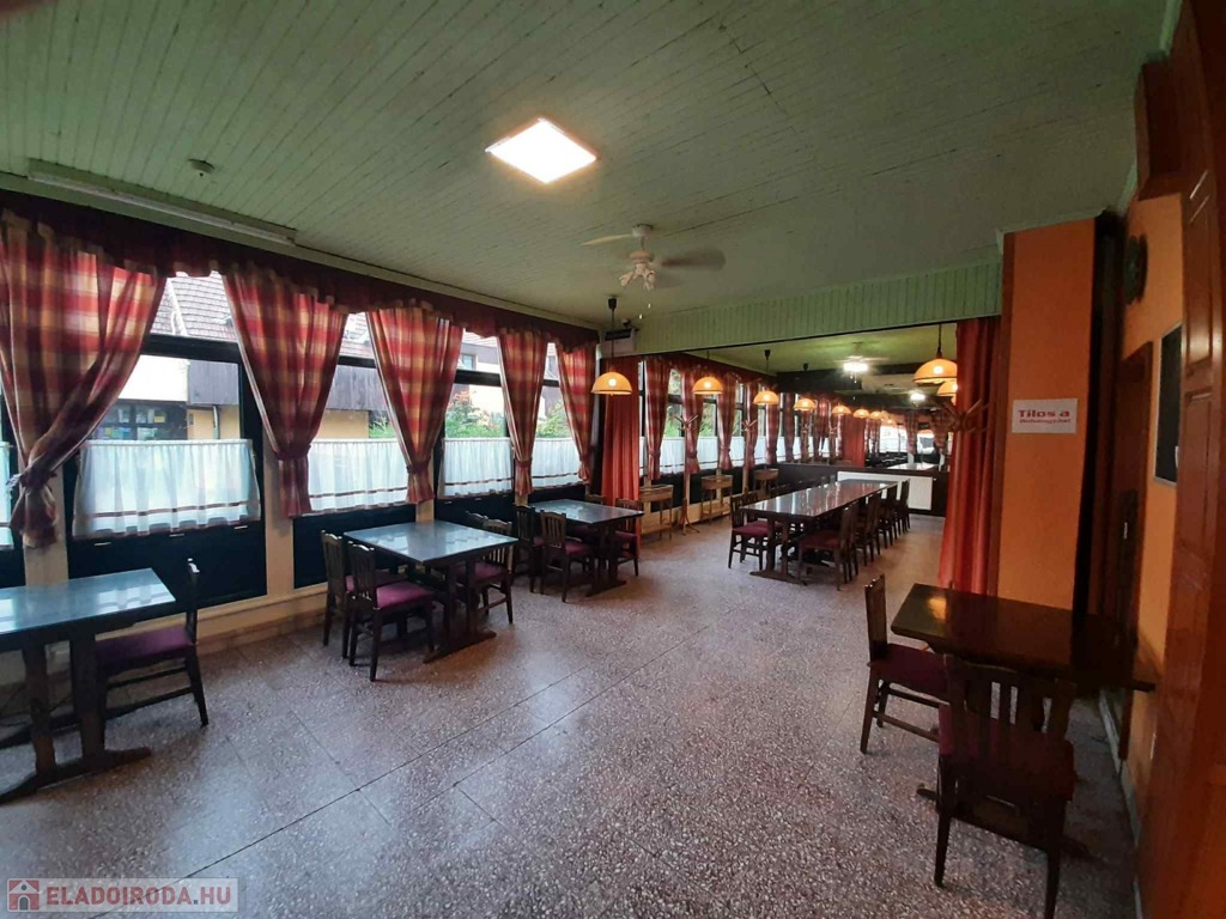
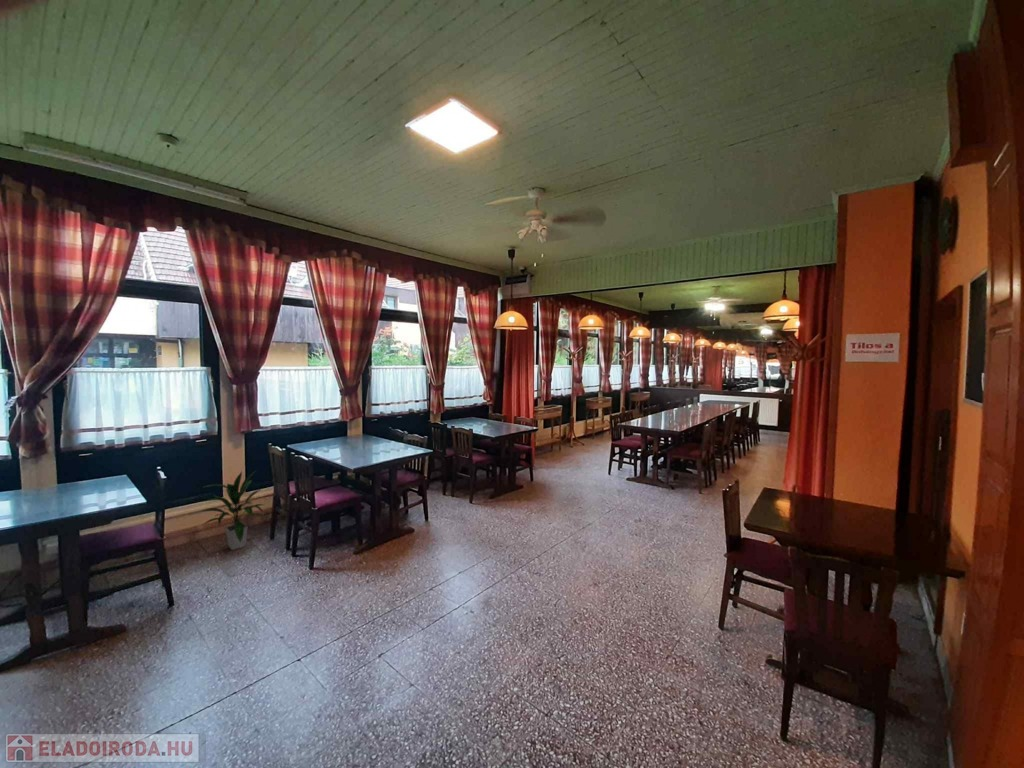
+ indoor plant [196,470,267,551]
